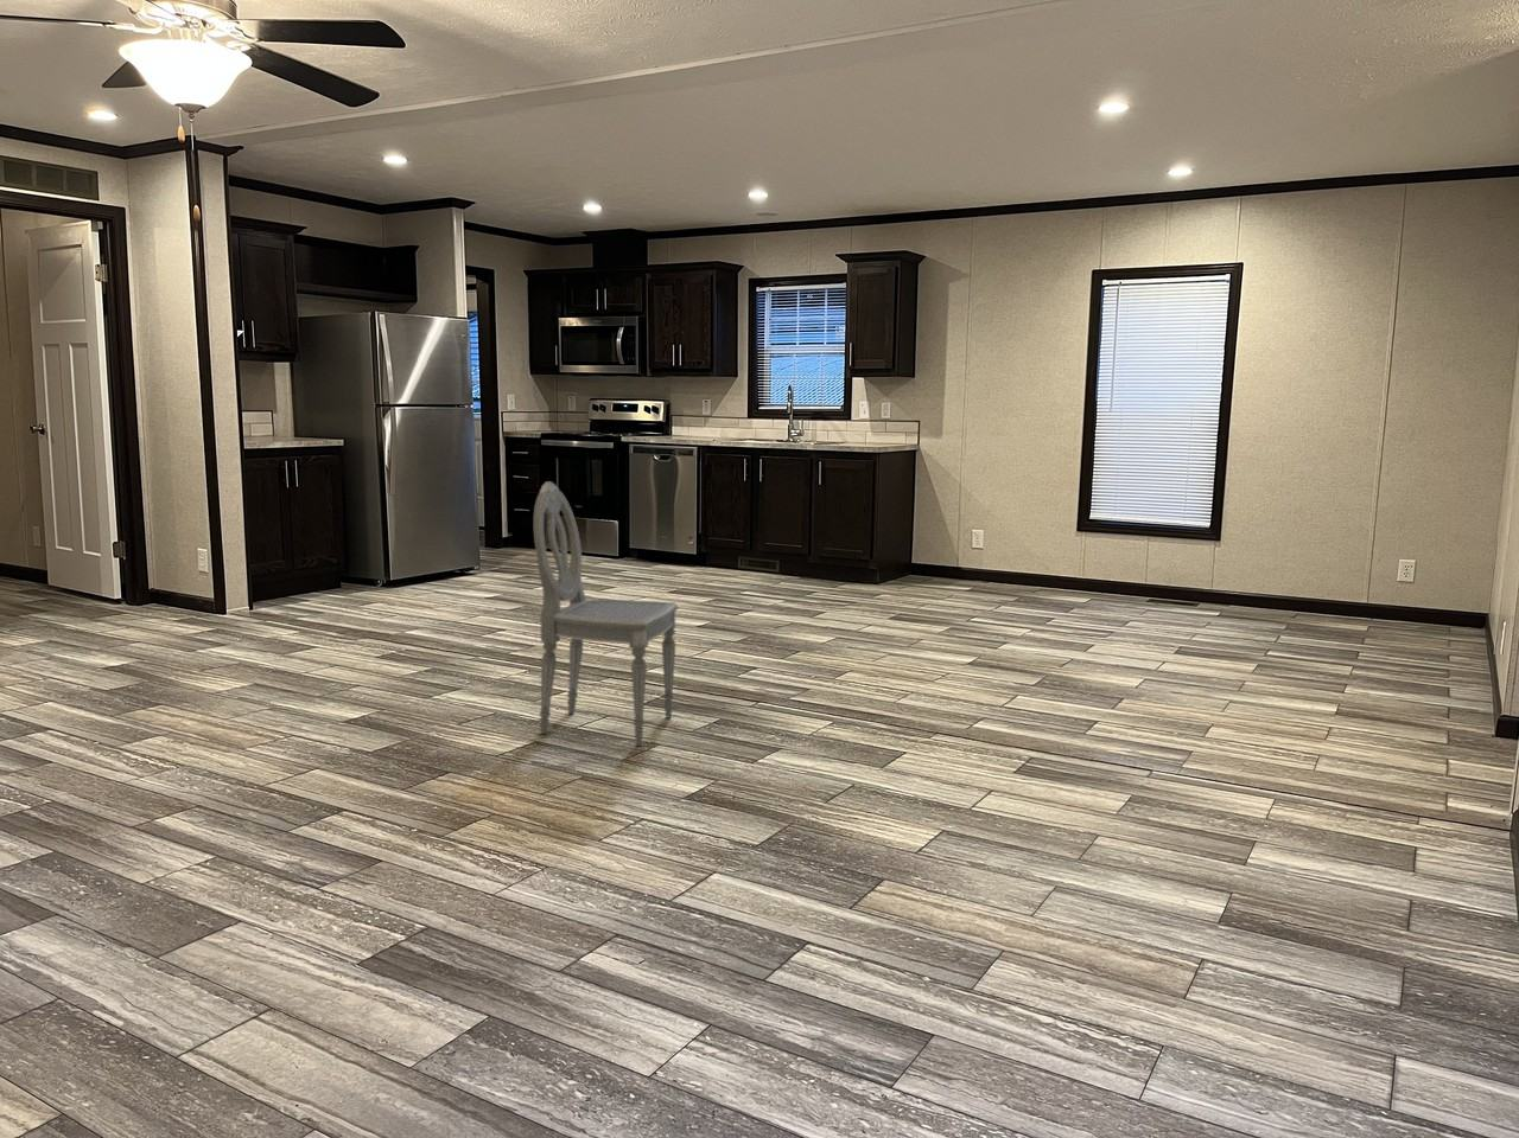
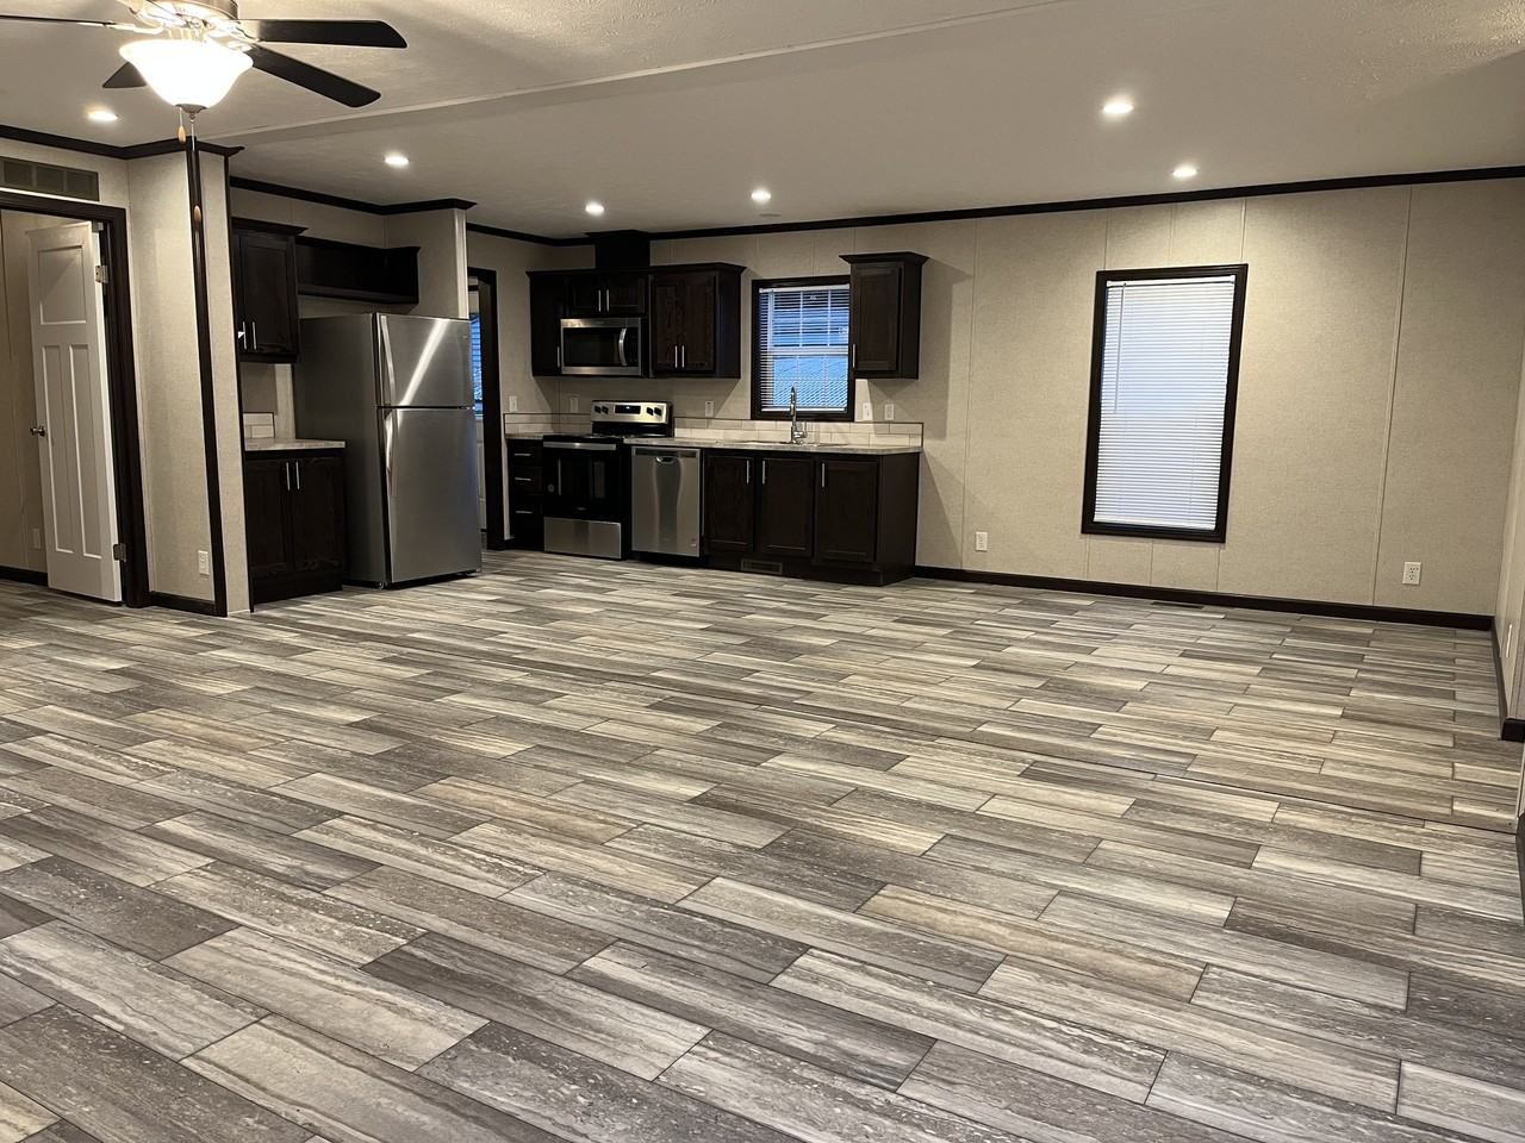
- dining chair [532,481,679,747]
